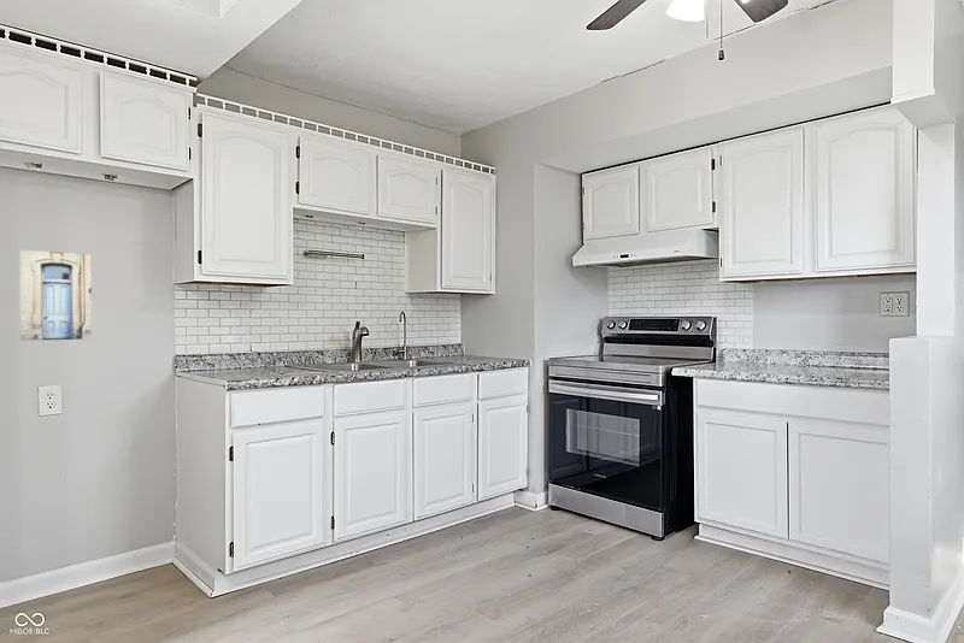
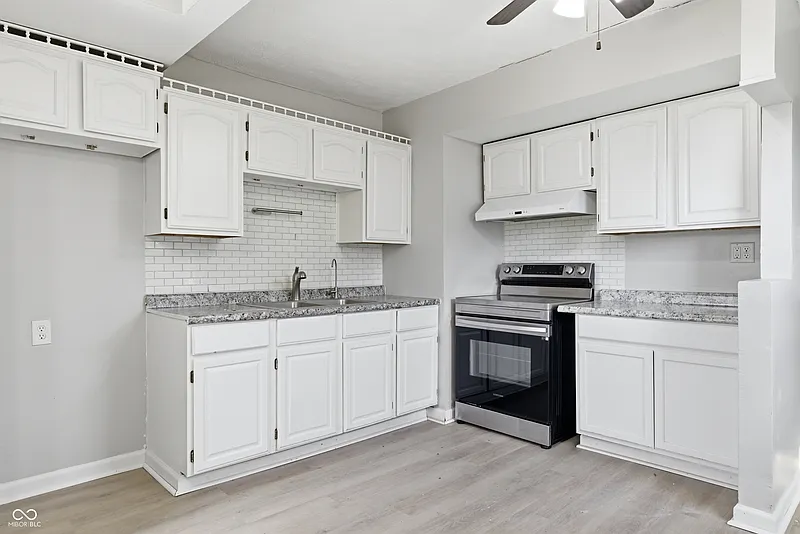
- wall art [19,249,93,342]
